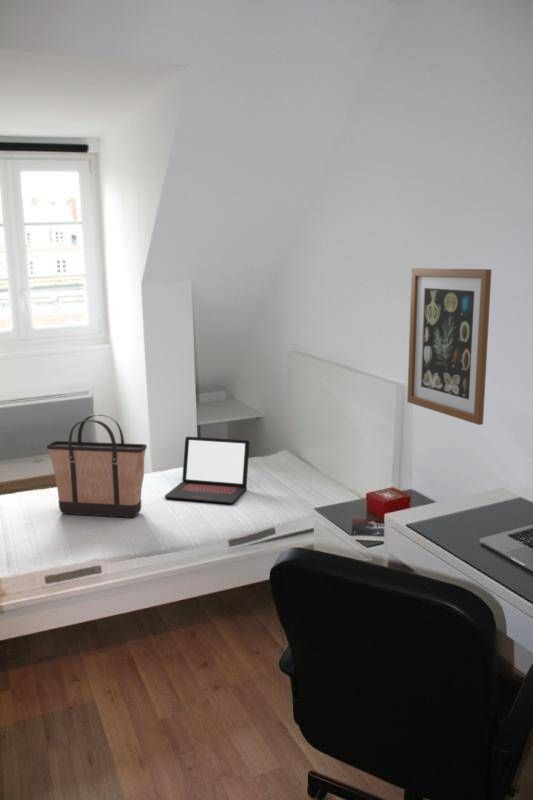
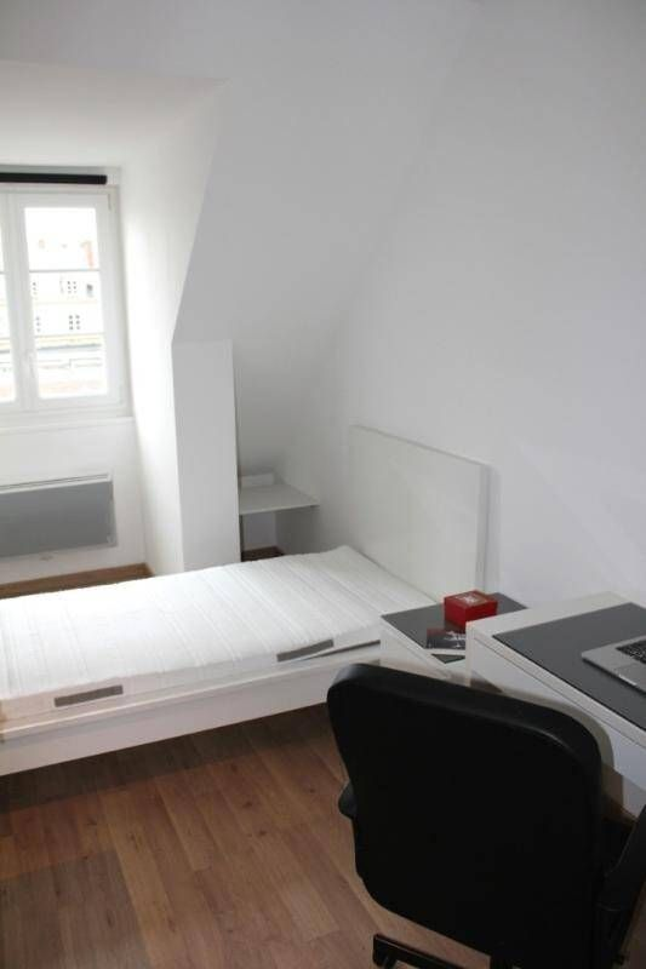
- shopping bag [46,414,148,519]
- laptop [164,436,251,505]
- wall art [406,267,492,426]
